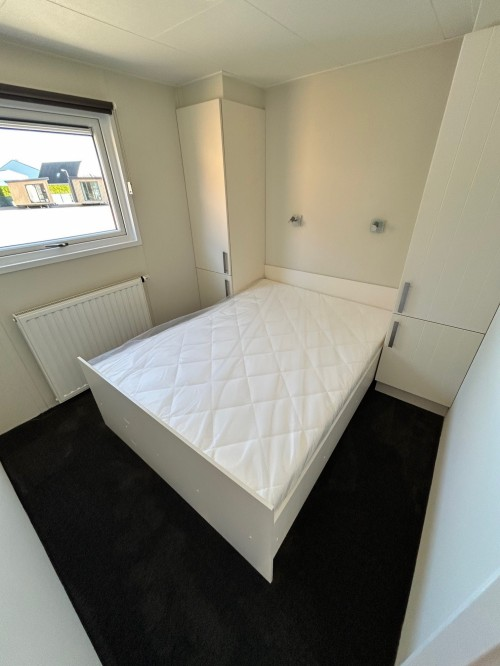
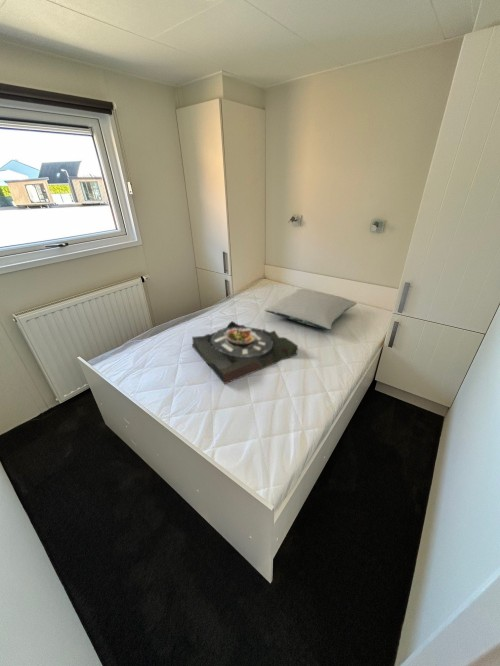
+ serving tray [191,320,299,385]
+ pillow [264,288,358,331]
